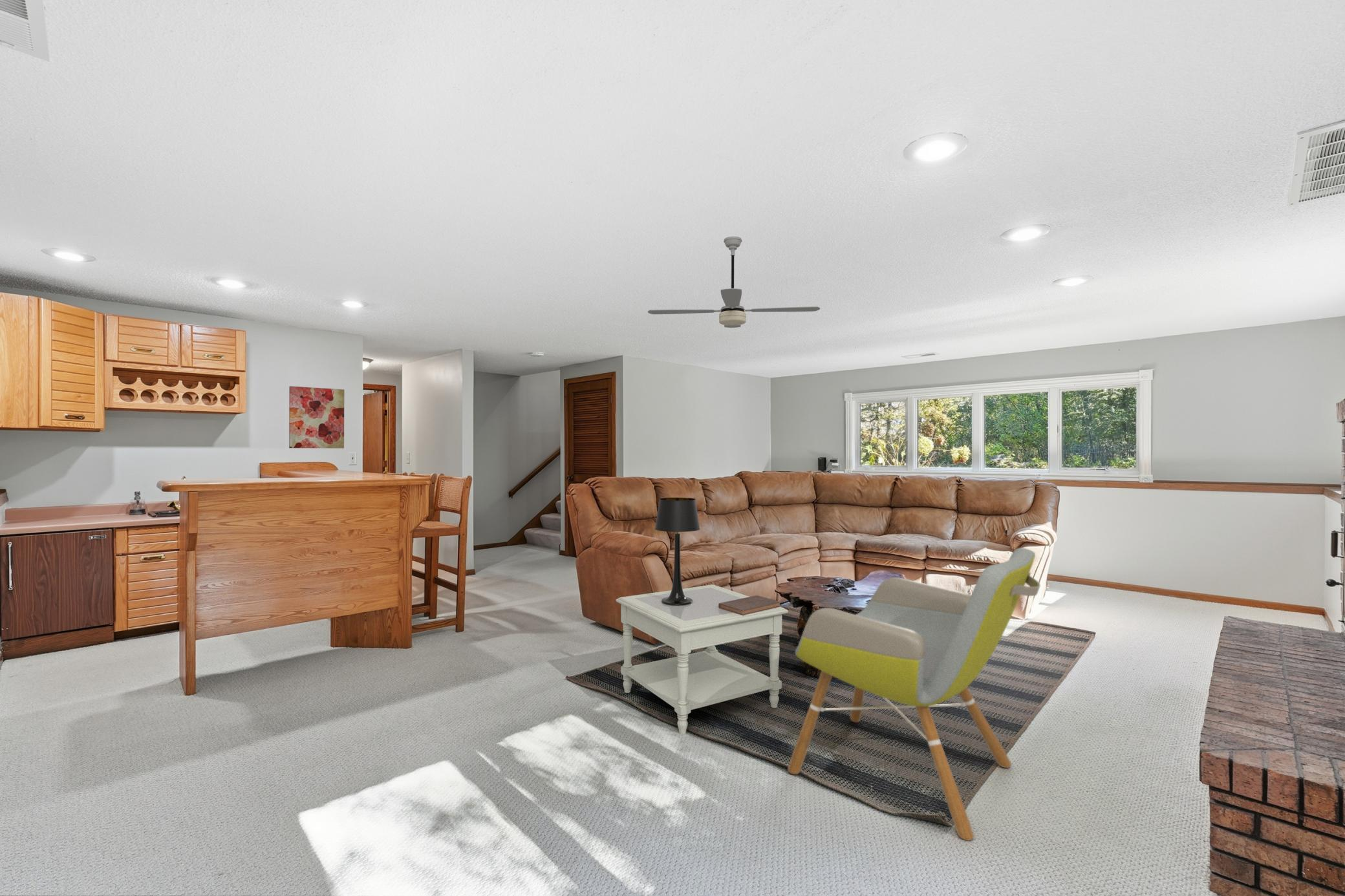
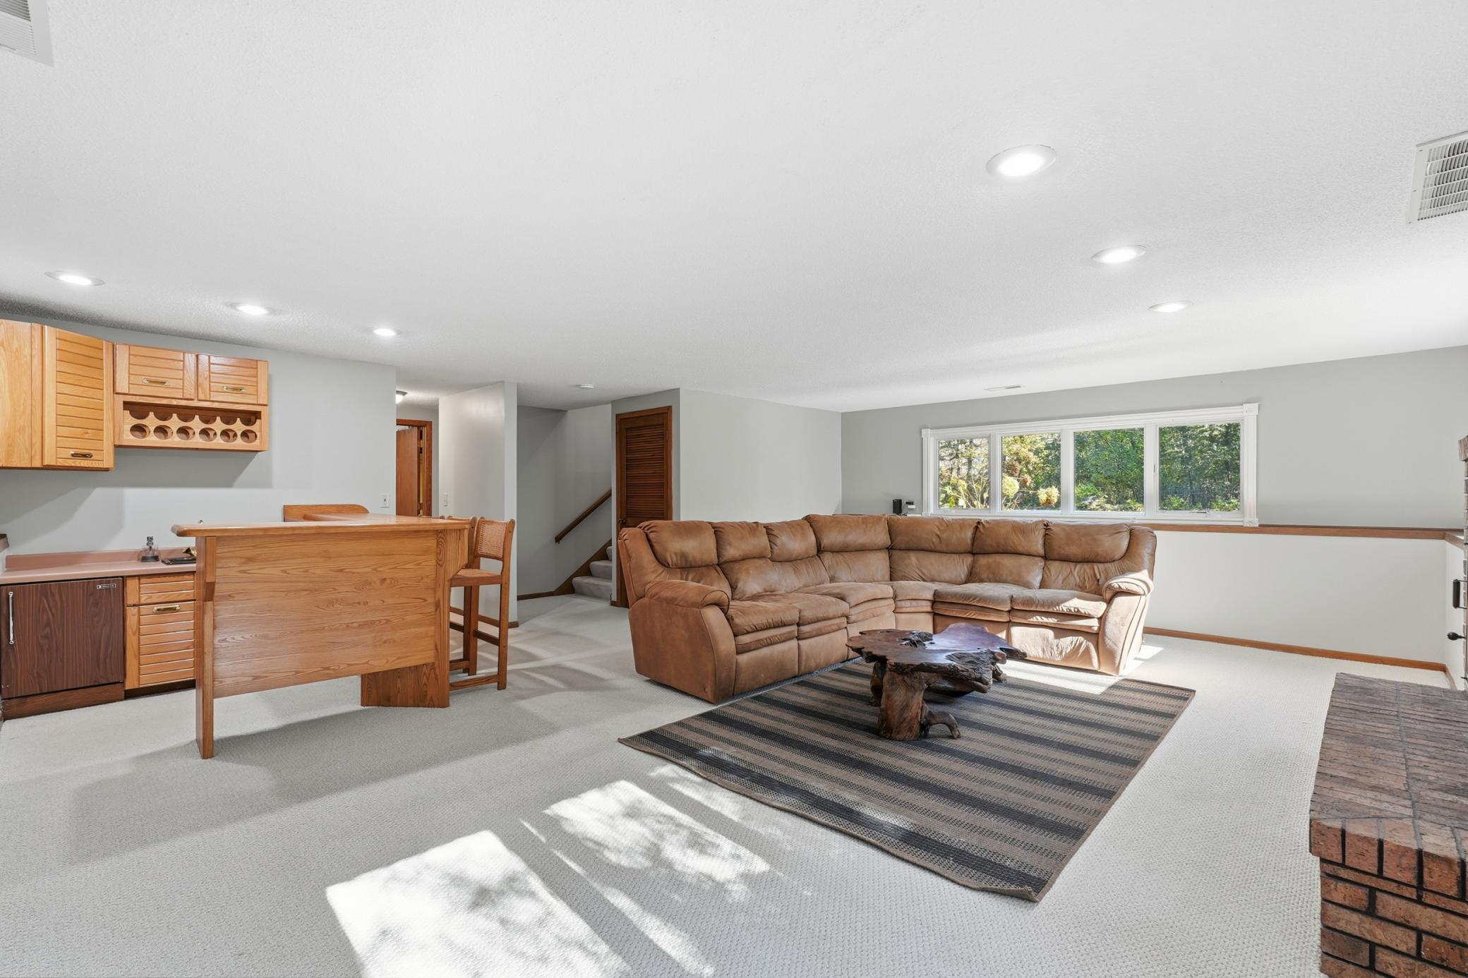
- side table [615,584,789,735]
- wall art [288,385,345,449]
- book [718,595,781,615]
- armchair [788,547,1041,842]
- table lamp [654,497,701,606]
- ceiling fan [647,236,821,328]
